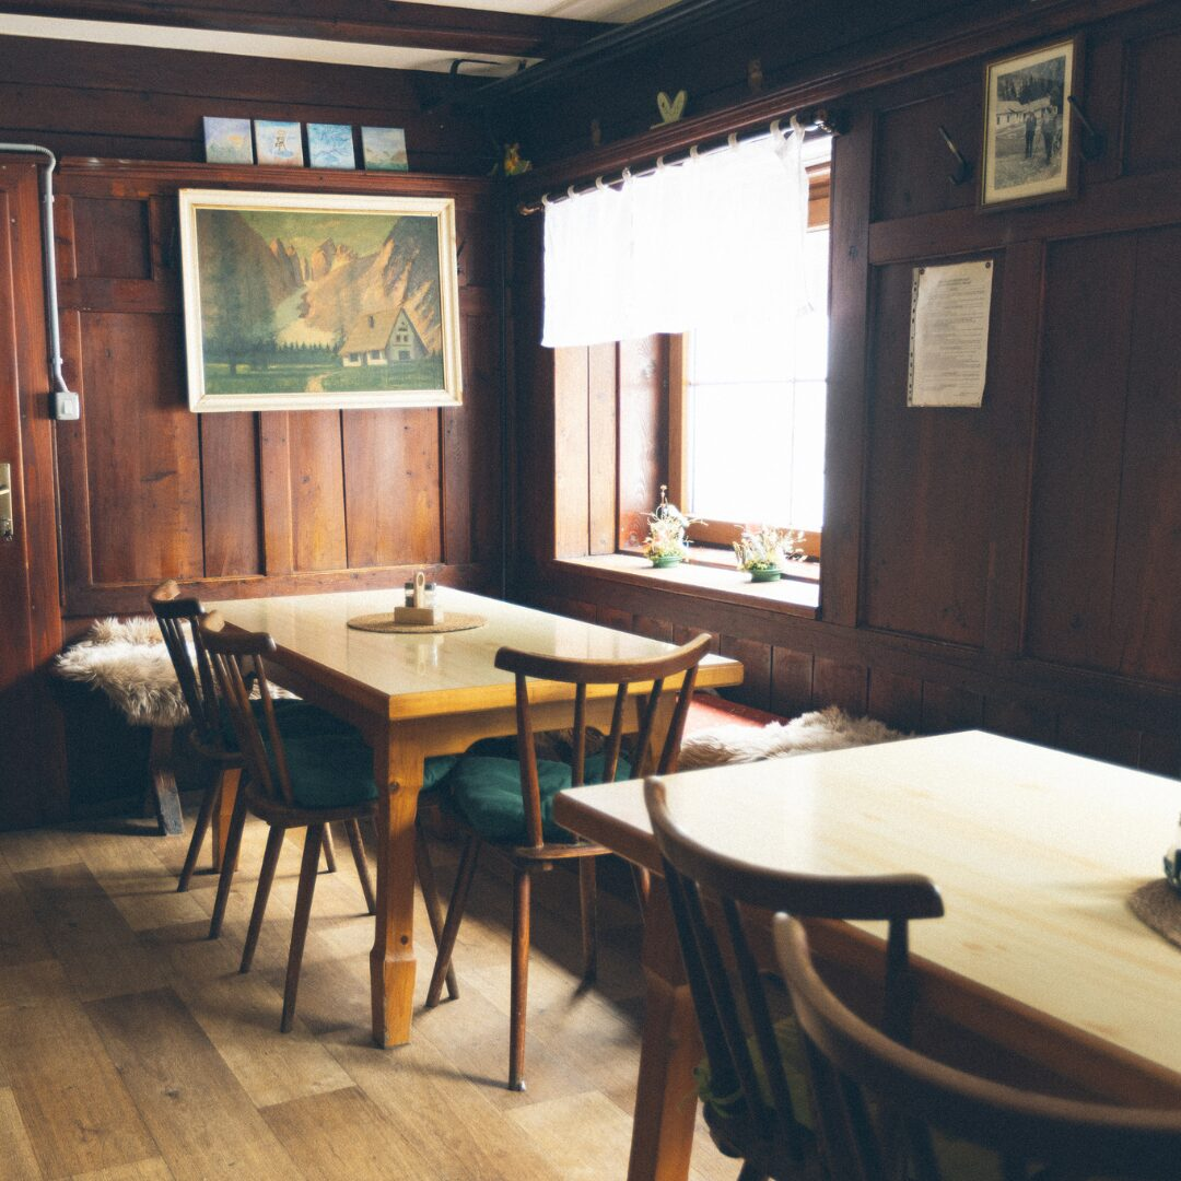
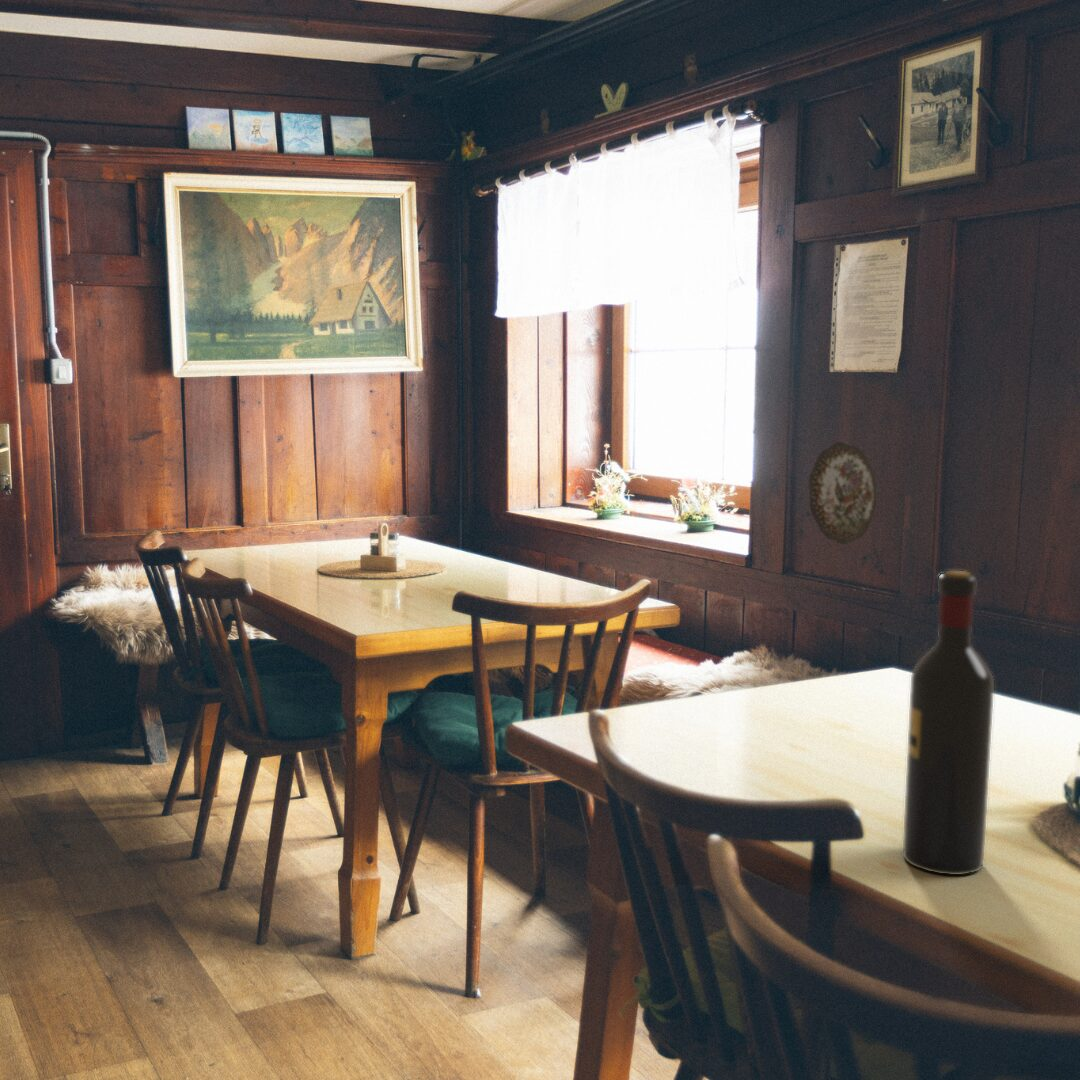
+ decorative plate [808,441,877,545]
+ wine bottle [902,570,995,876]
